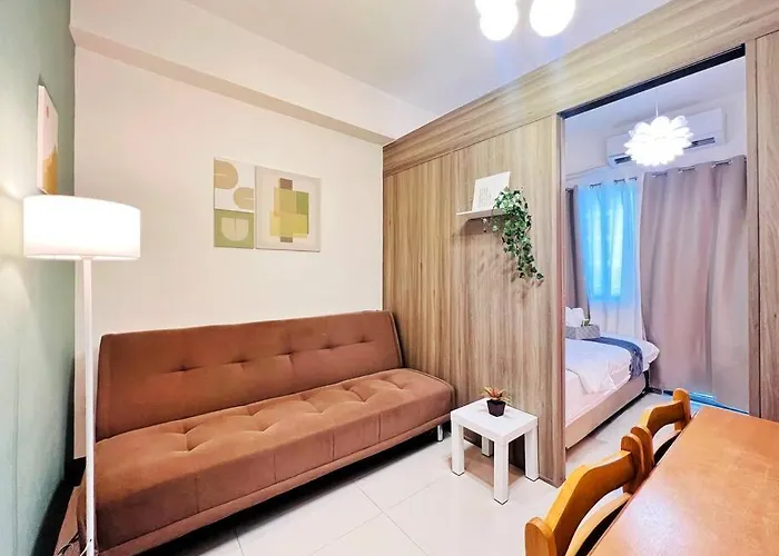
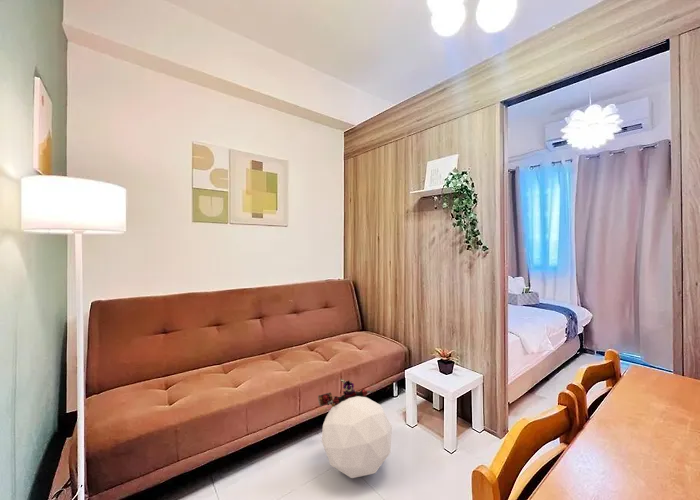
+ pouf [317,378,393,479]
